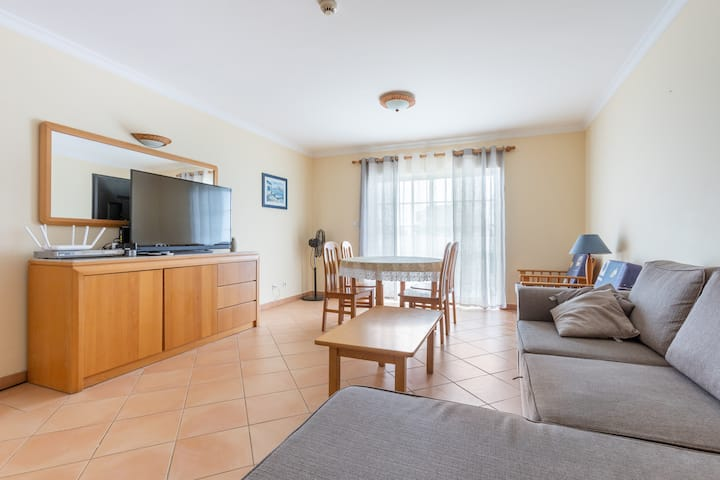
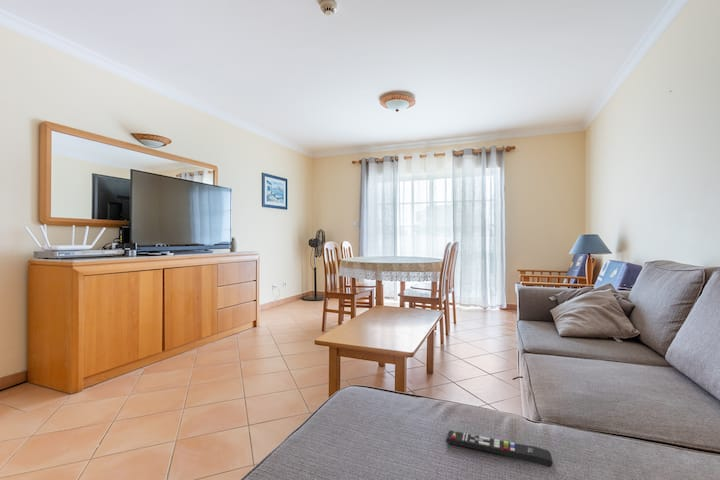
+ remote control [445,429,554,468]
